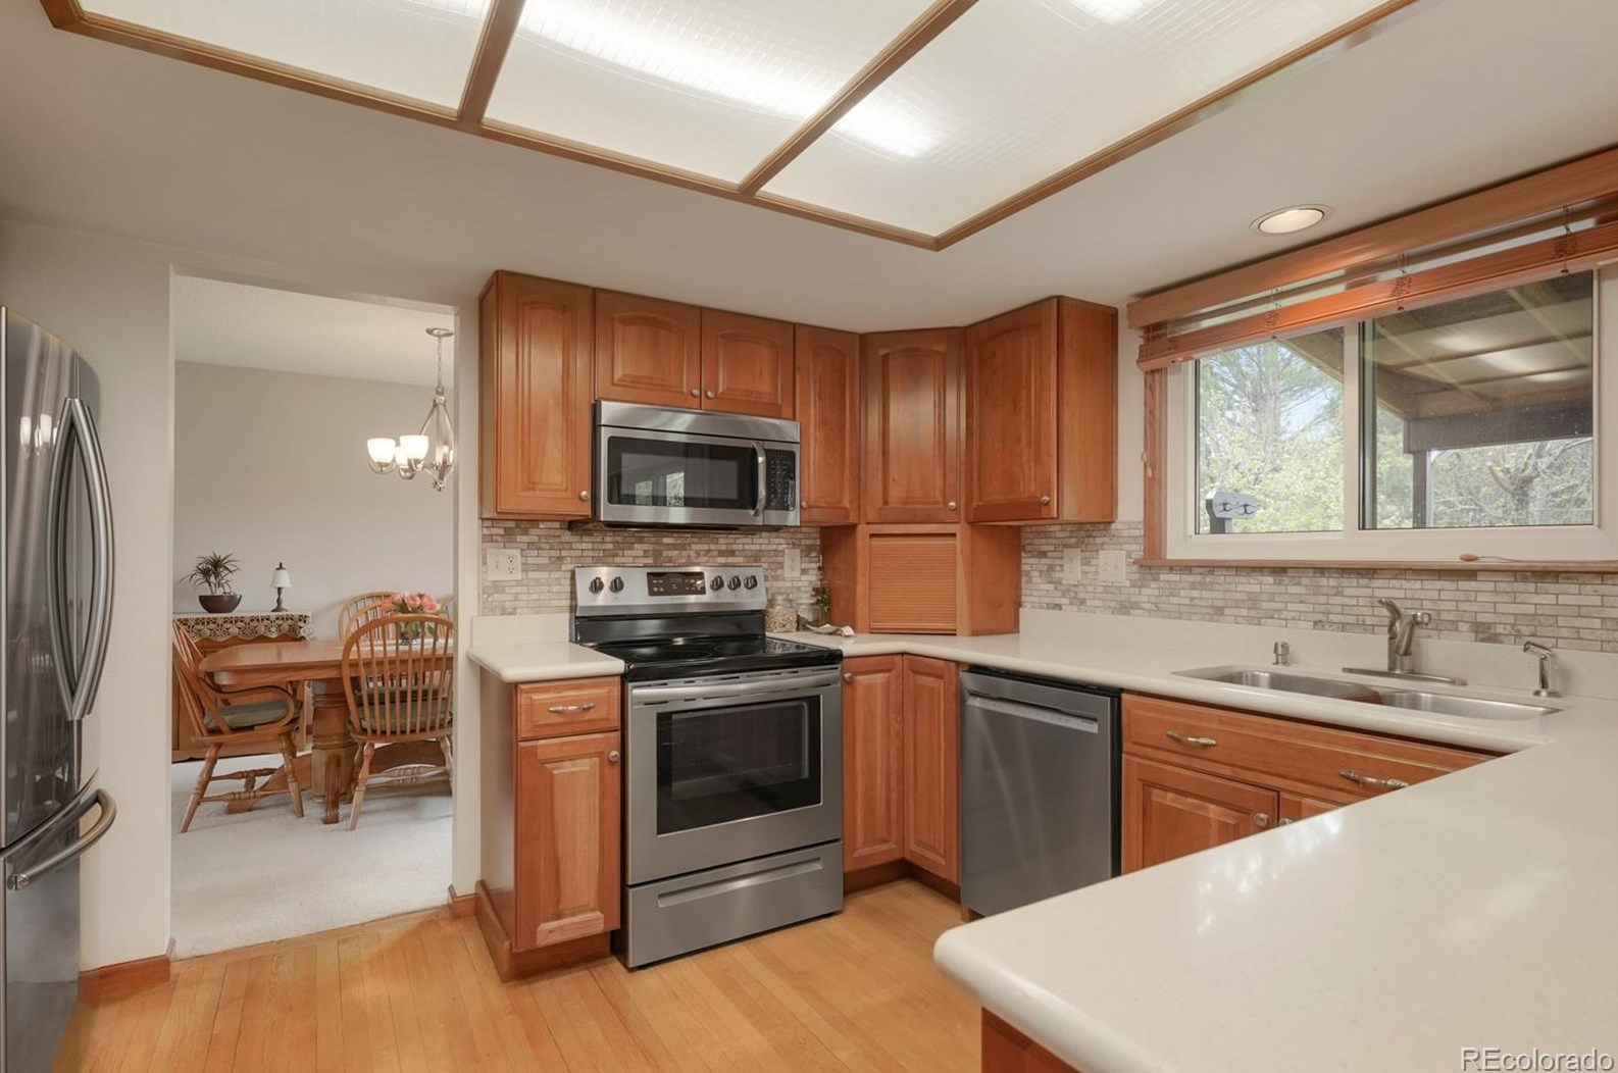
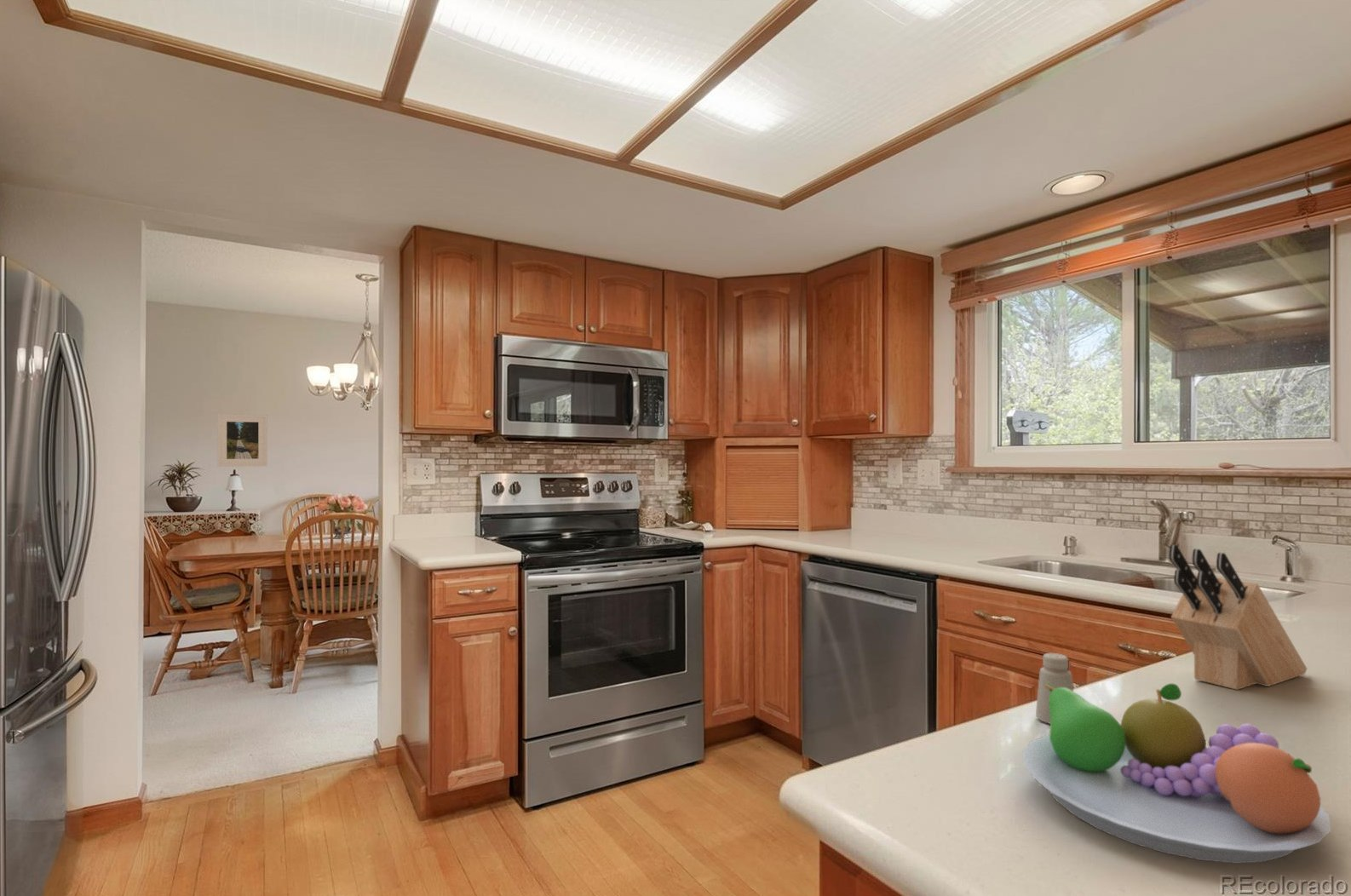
+ fruit bowl [1022,682,1331,864]
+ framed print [216,413,268,468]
+ saltshaker [1035,652,1074,725]
+ knife block [1169,544,1308,691]
